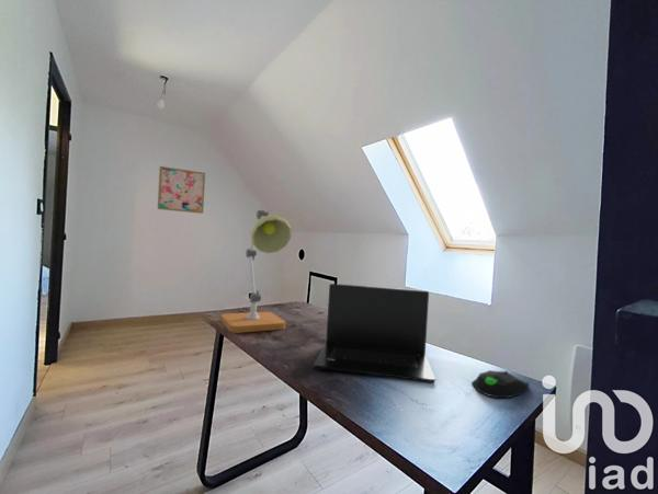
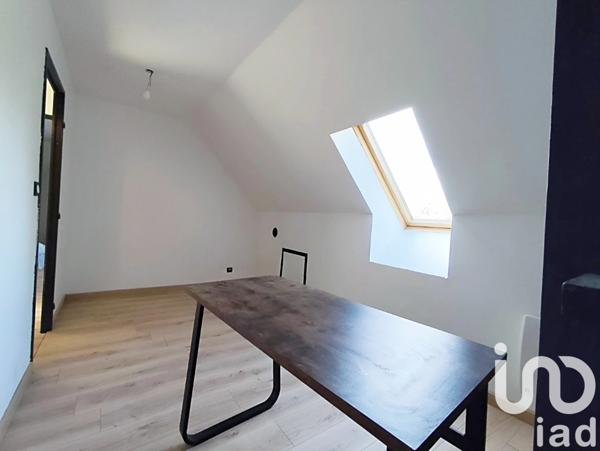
- desk lamp [220,209,293,334]
- computer mouse [470,369,531,399]
- wall art [157,165,206,215]
- laptop [313,283,436,383]
